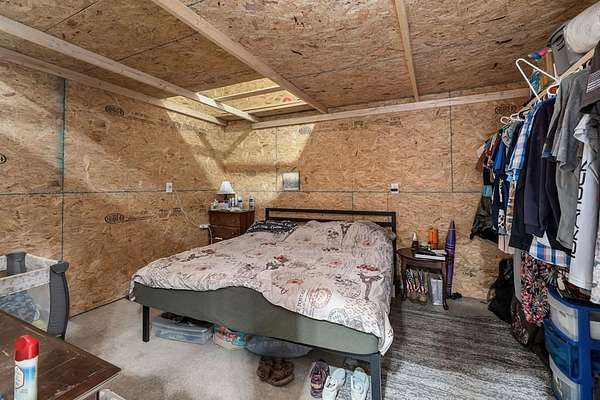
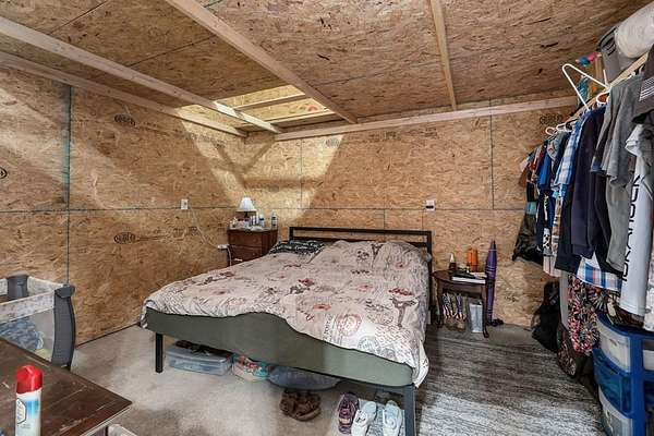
- wall art [281,170,301,192]
